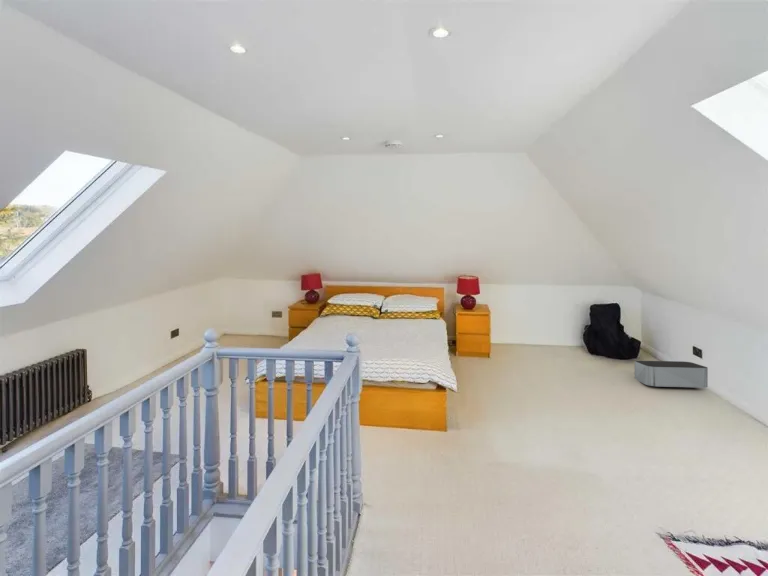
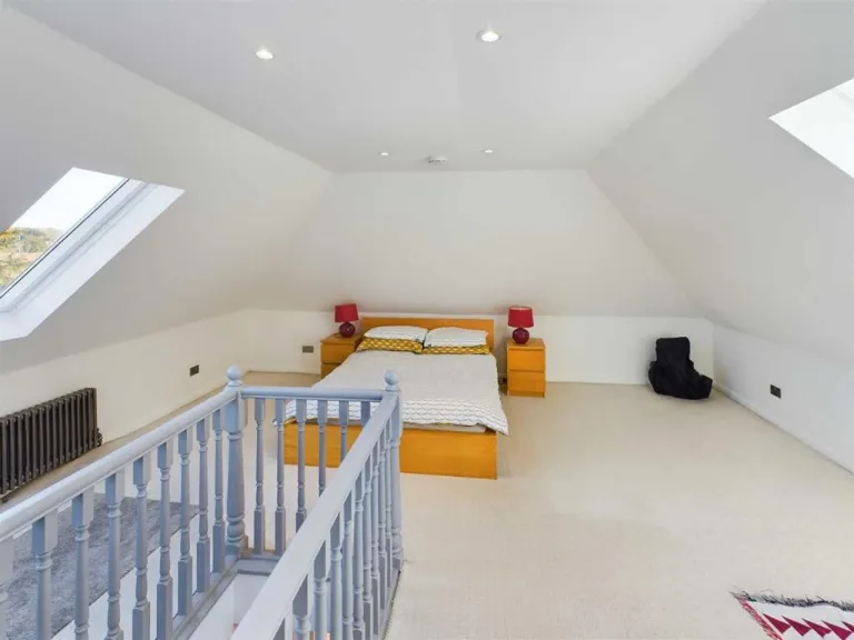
- storage bin [634,360,709,389]
